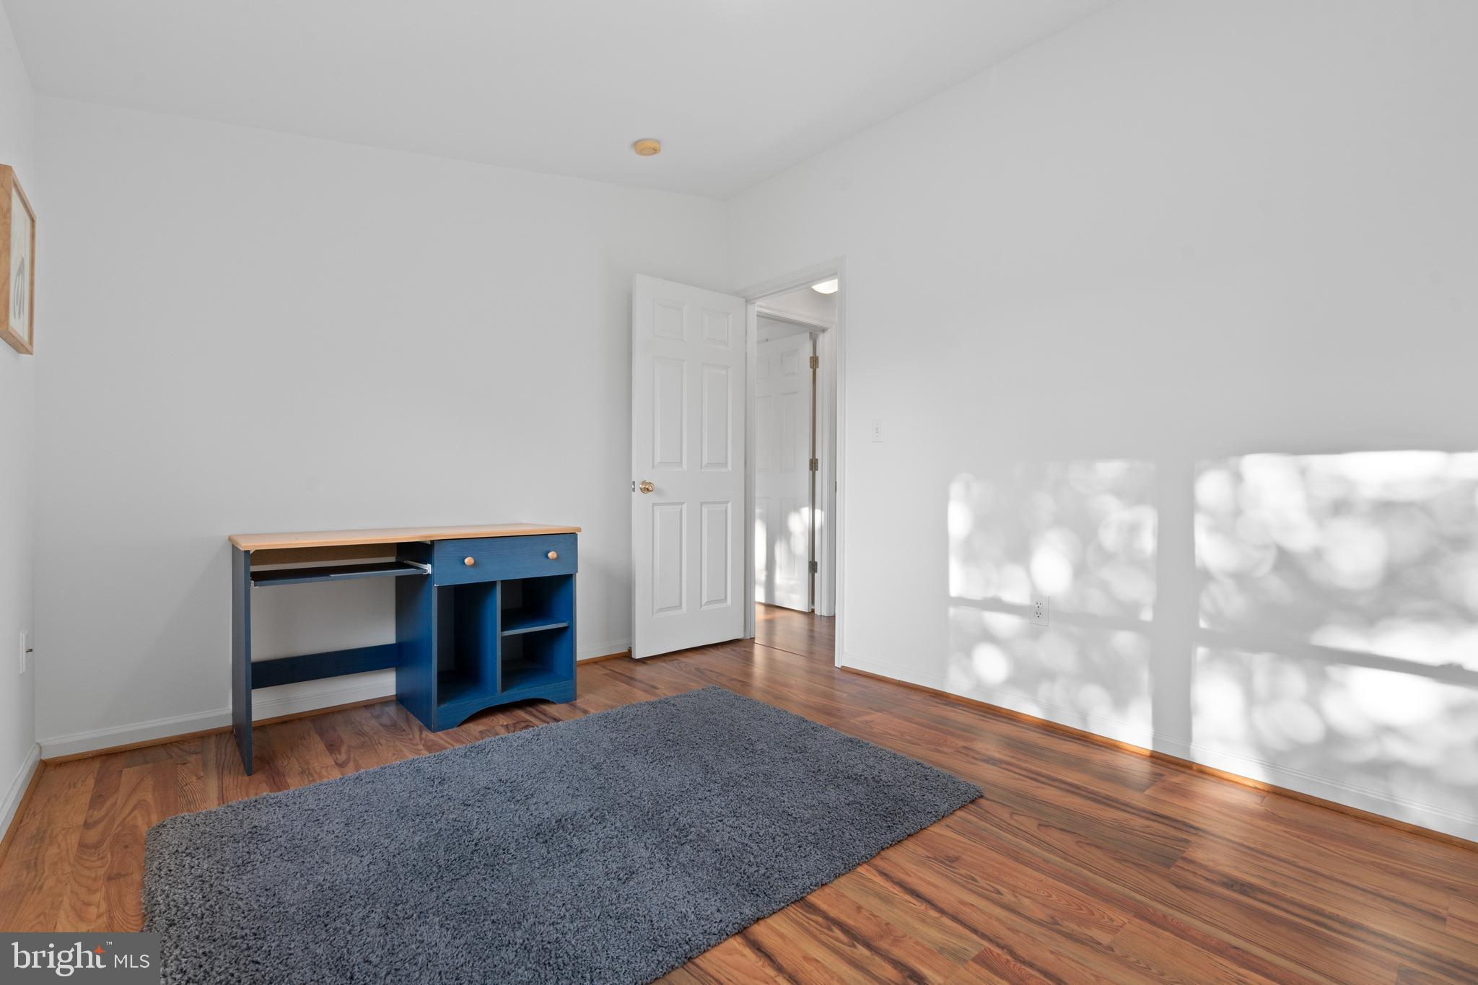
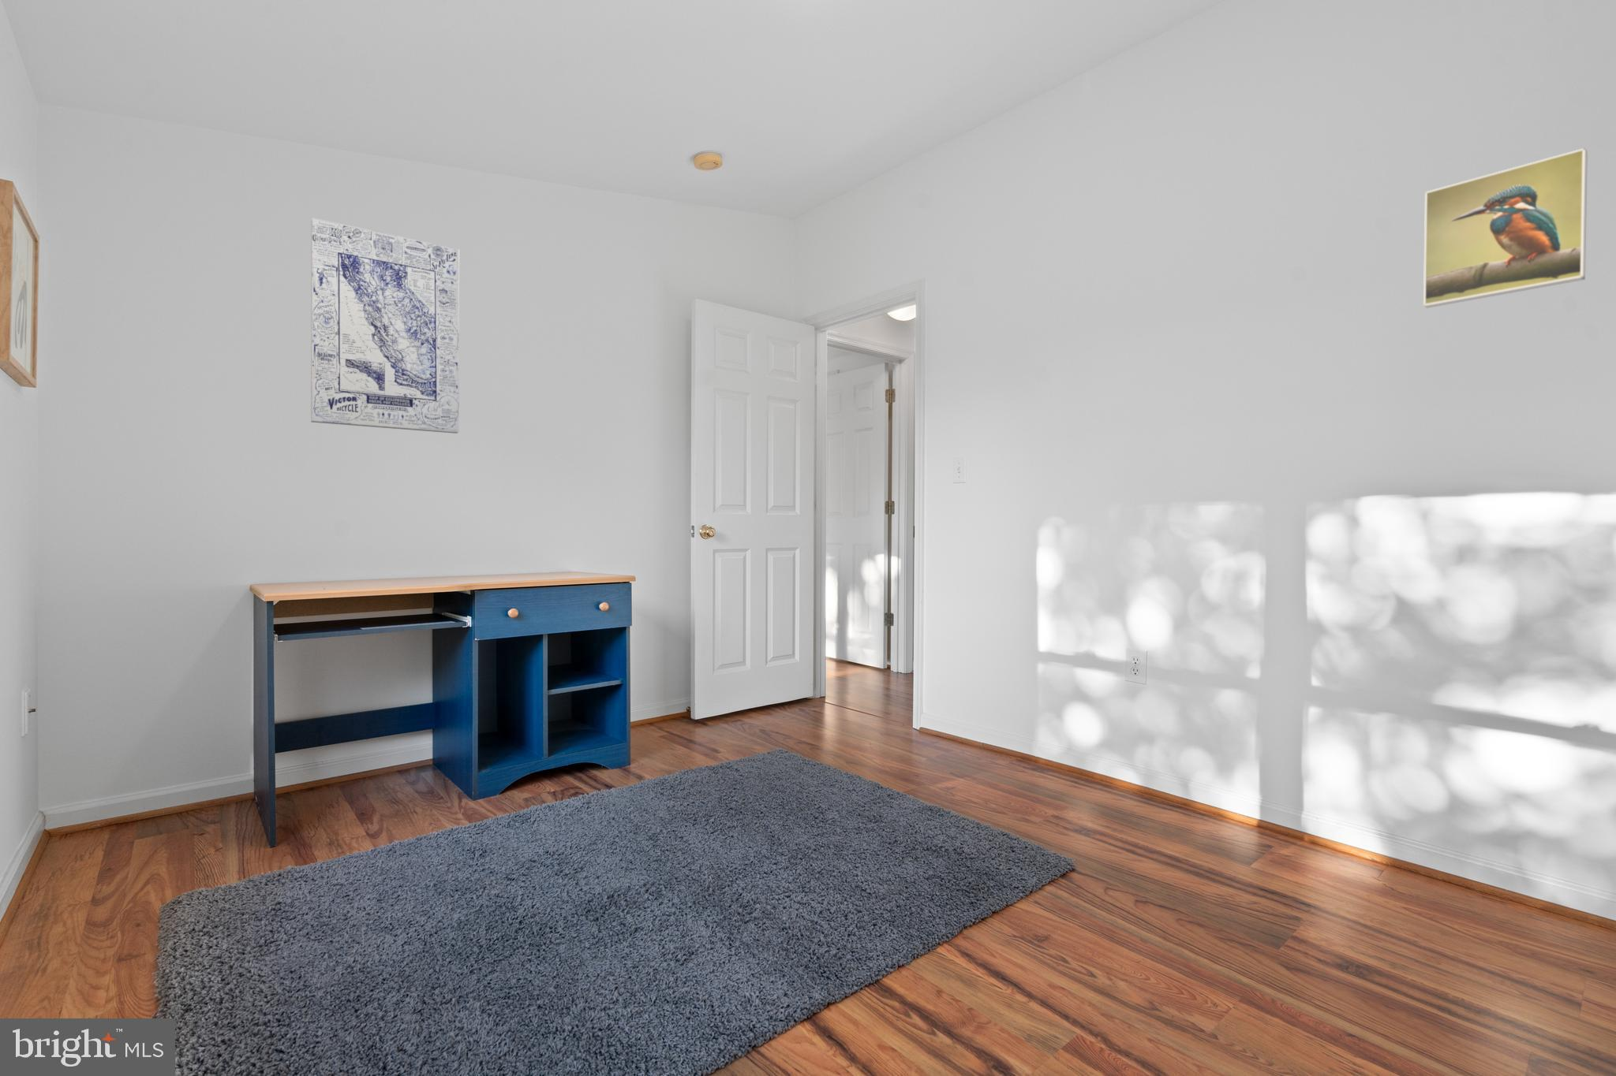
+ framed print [1423,148,1588,309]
+ wall art [310,217,460,435]
